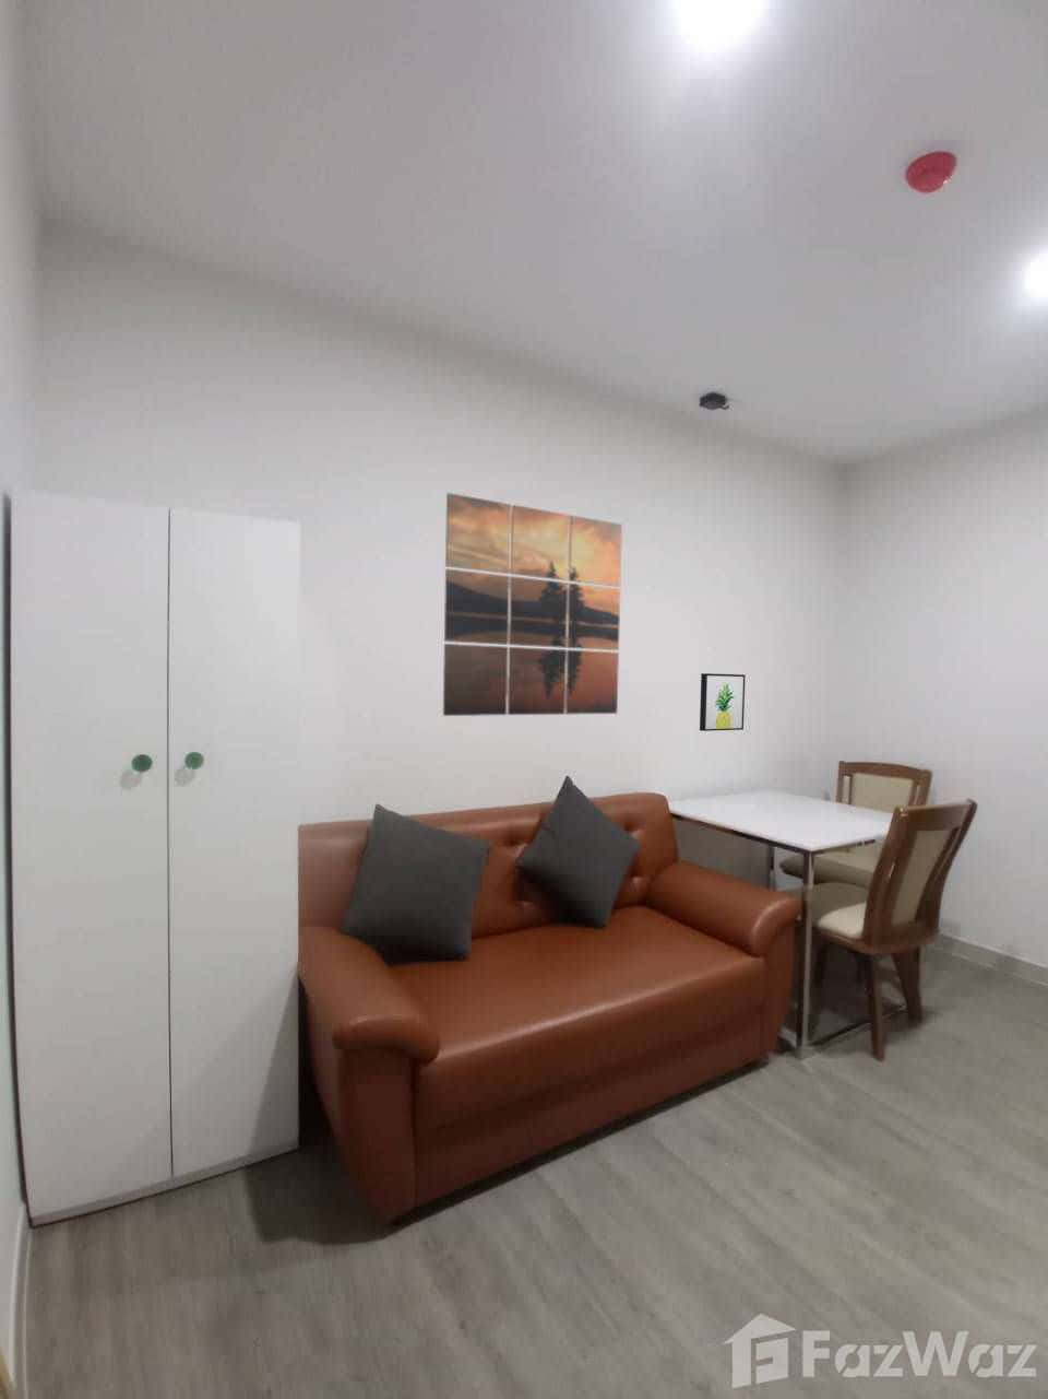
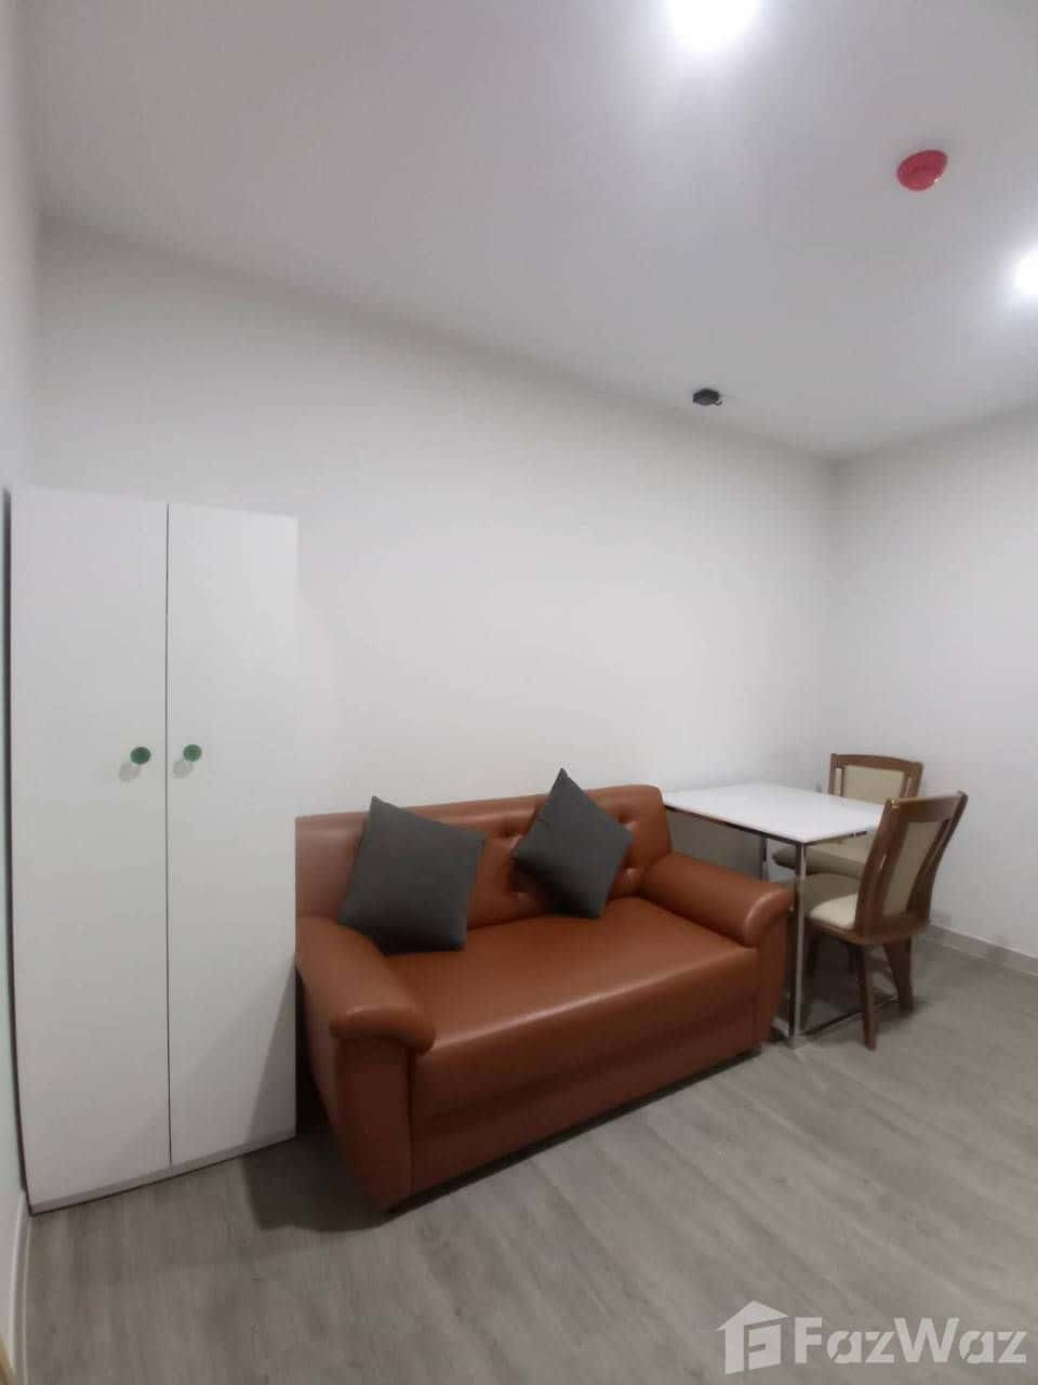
- wall art [699,672,746,733]
- wall art [443,491,623,717]
